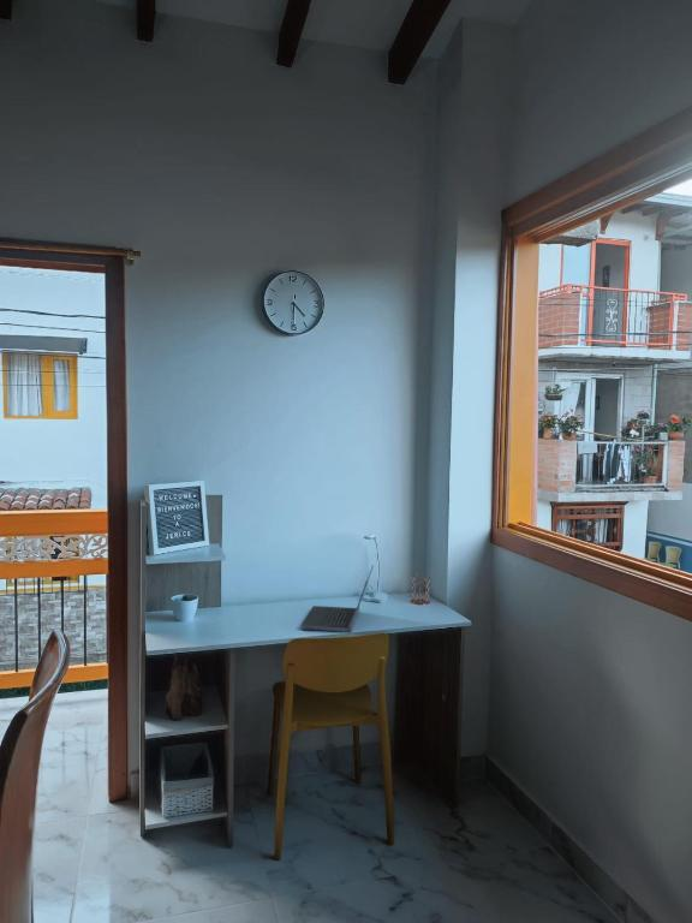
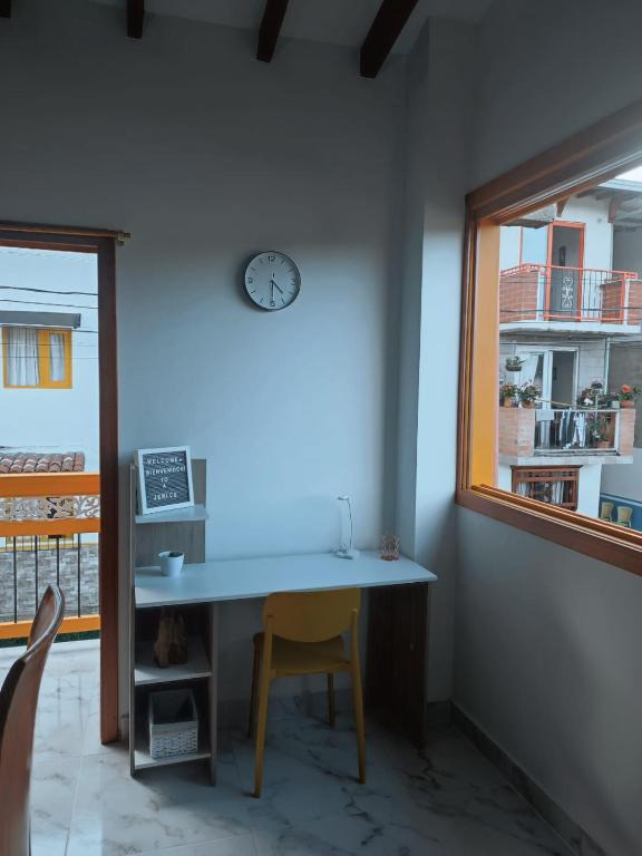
- laptop computer [299,564,375,633]
